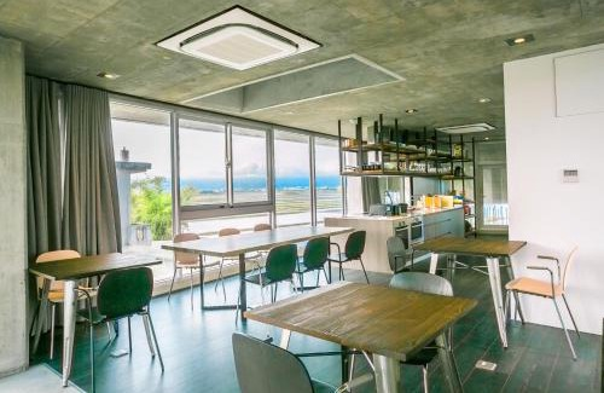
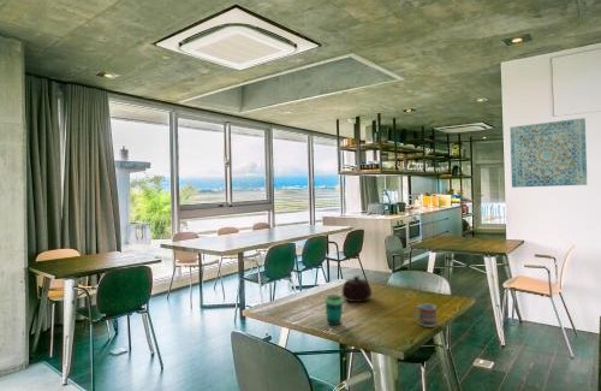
+ teapot [341,276,373,303]
+ wall art [508,117,588,189]
+ cup [412,303,438,328]
+ cup [323,294,345,326]
